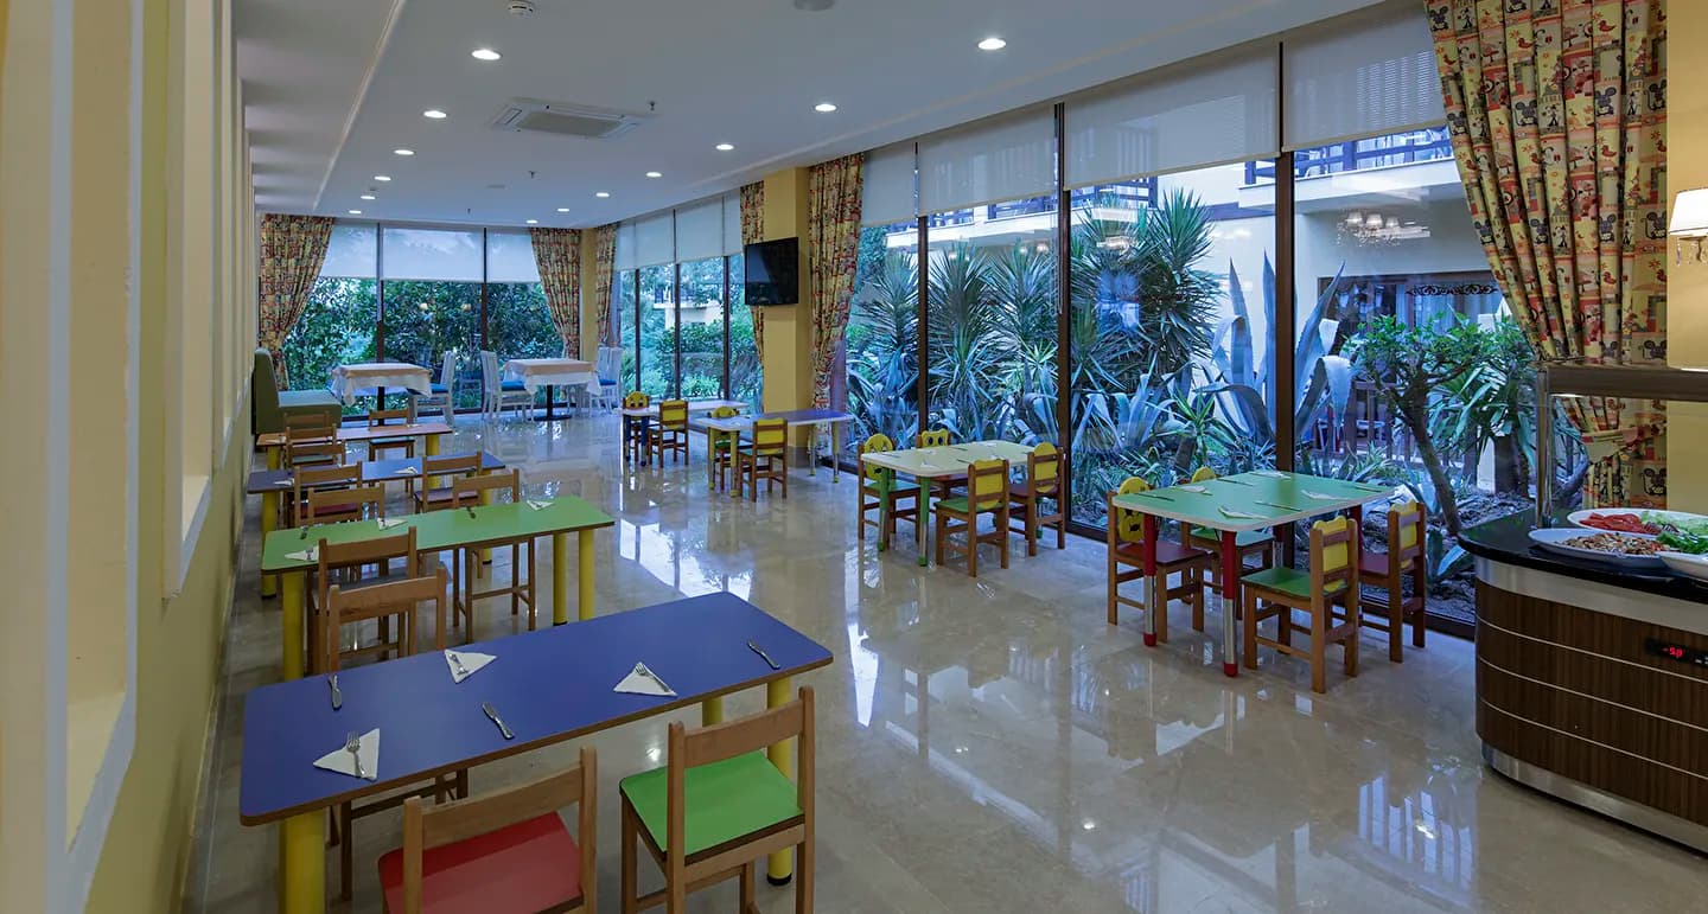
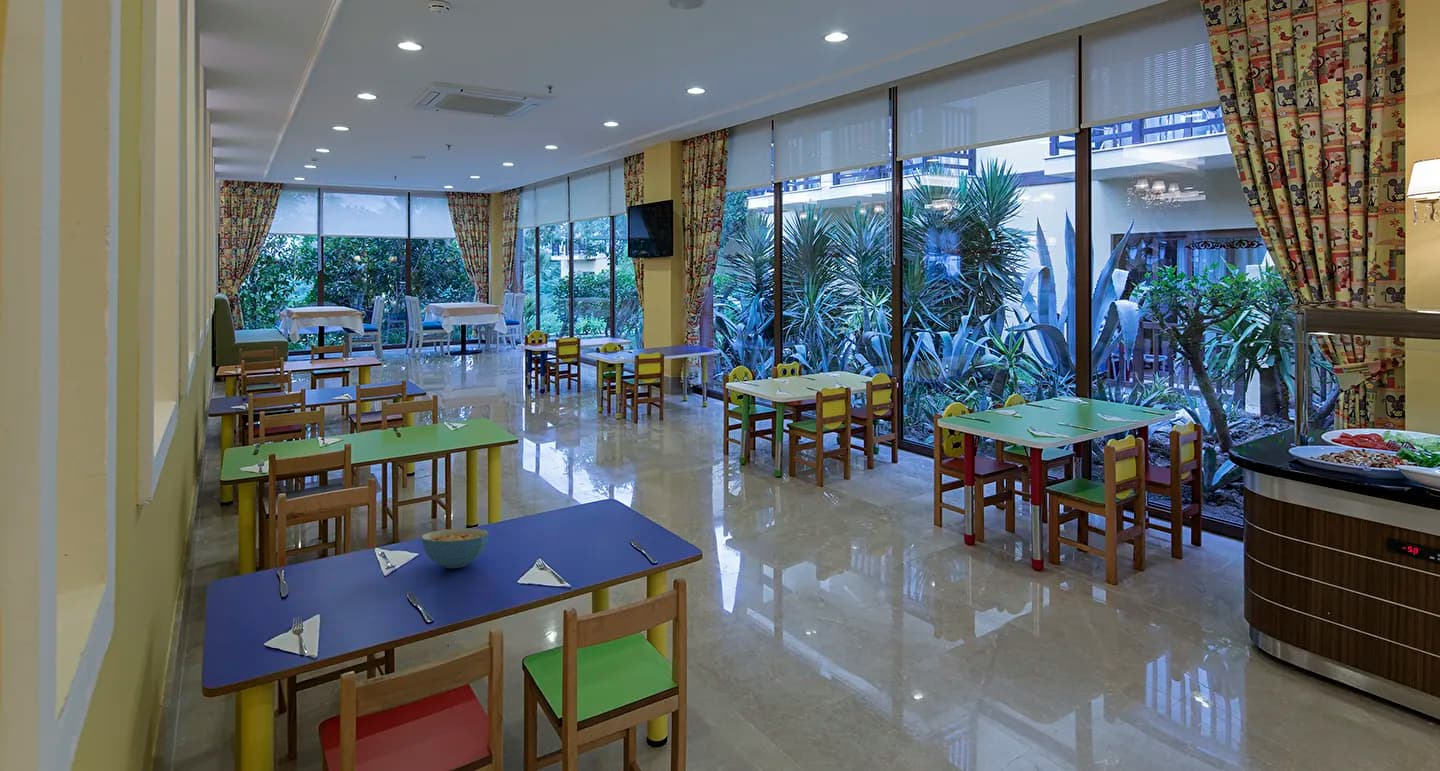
+ cereal bowl [421,527,490,569]
